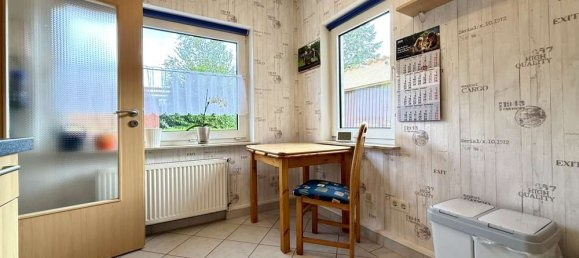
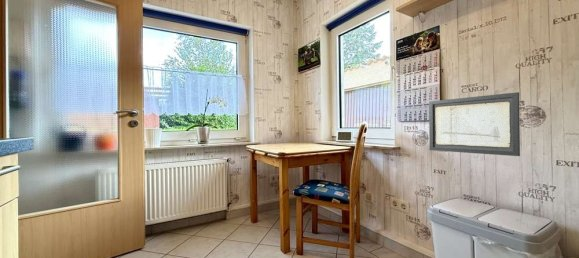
+ wall art [428,91,521,157]
